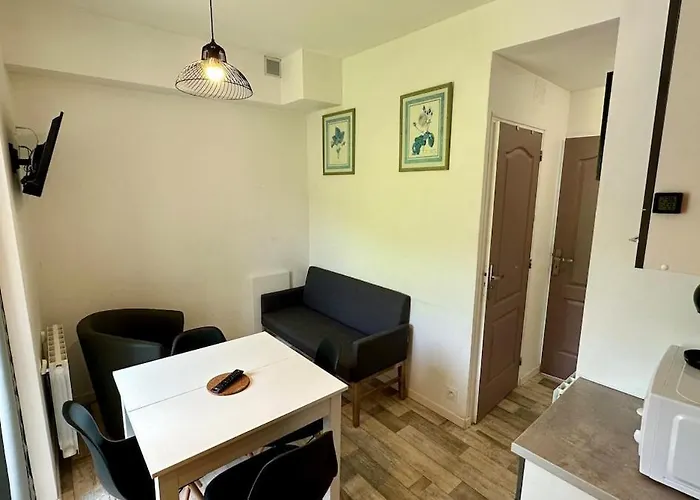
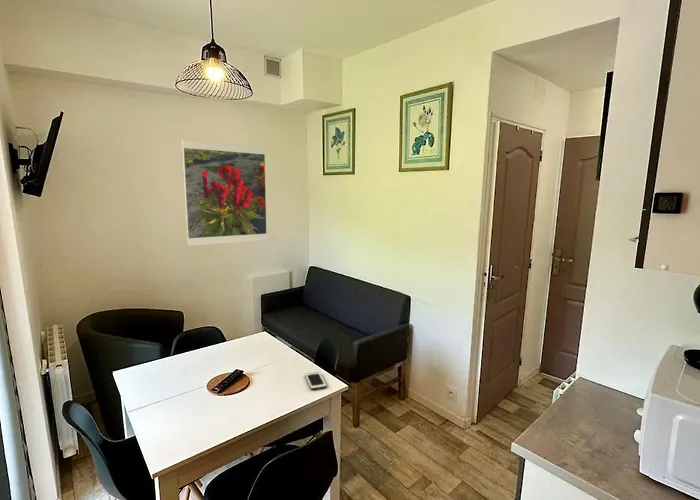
+ cell phone [304,371,328,390]
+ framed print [181,139,268,247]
